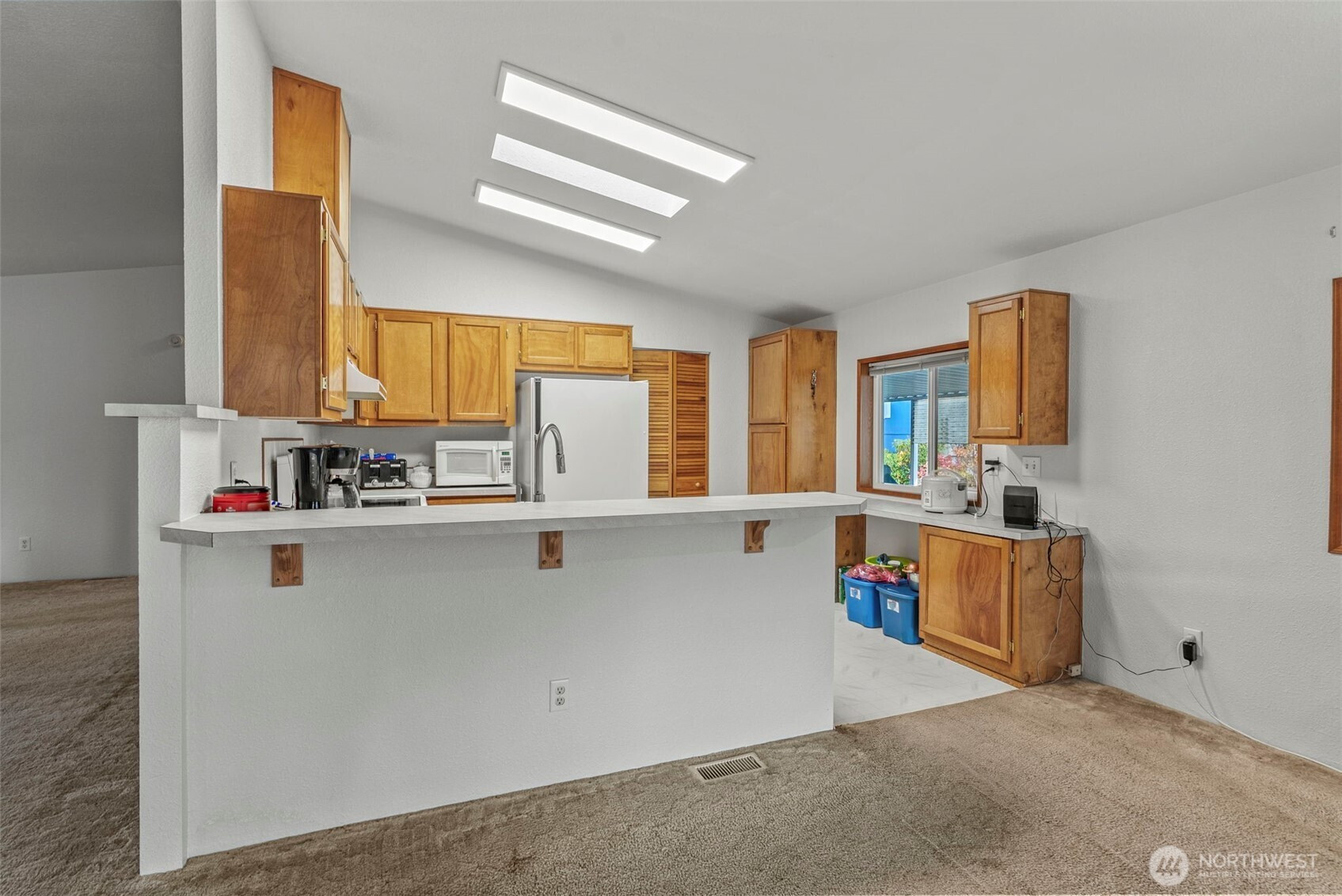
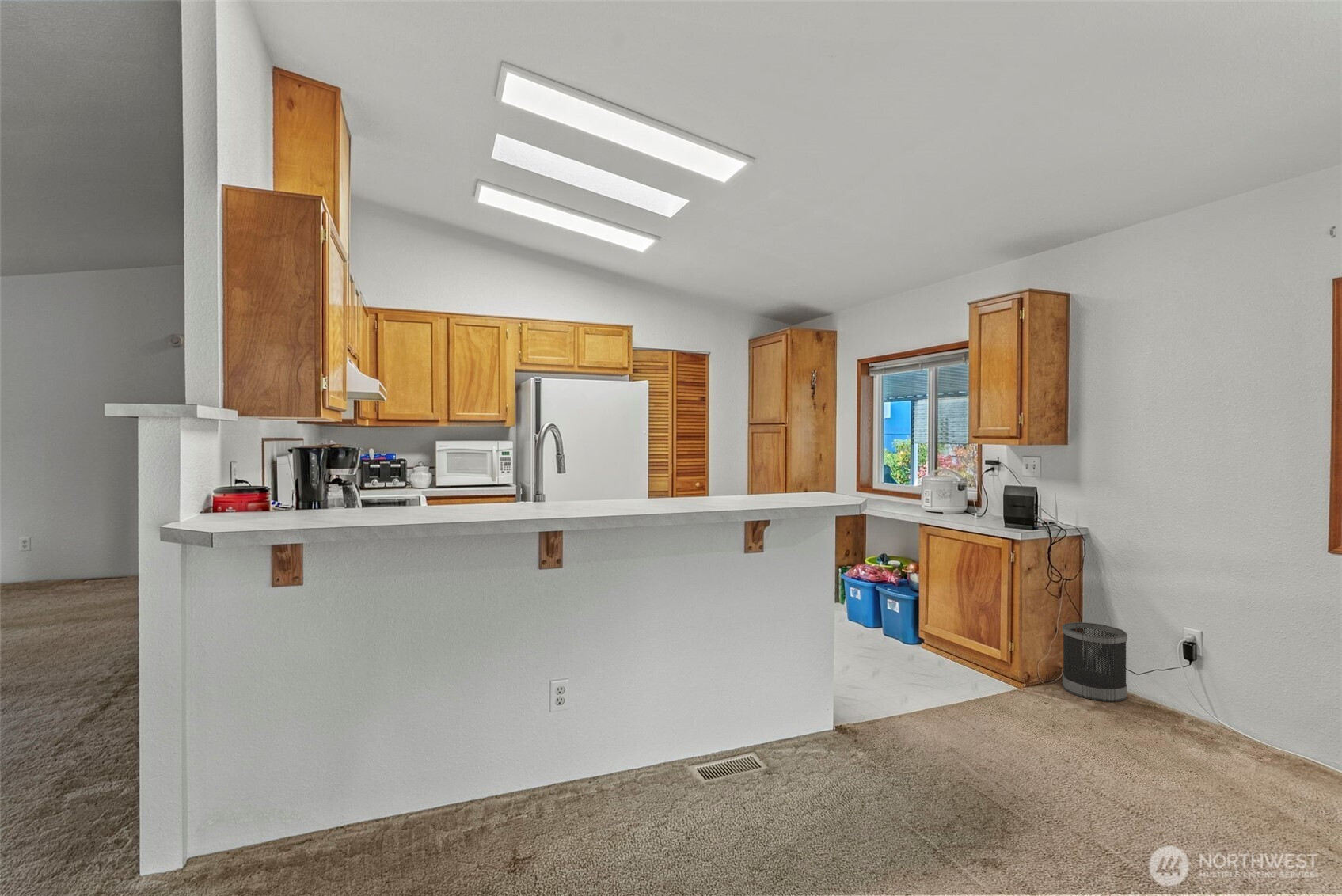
+ wastebasket [1062,621,1128,703]
